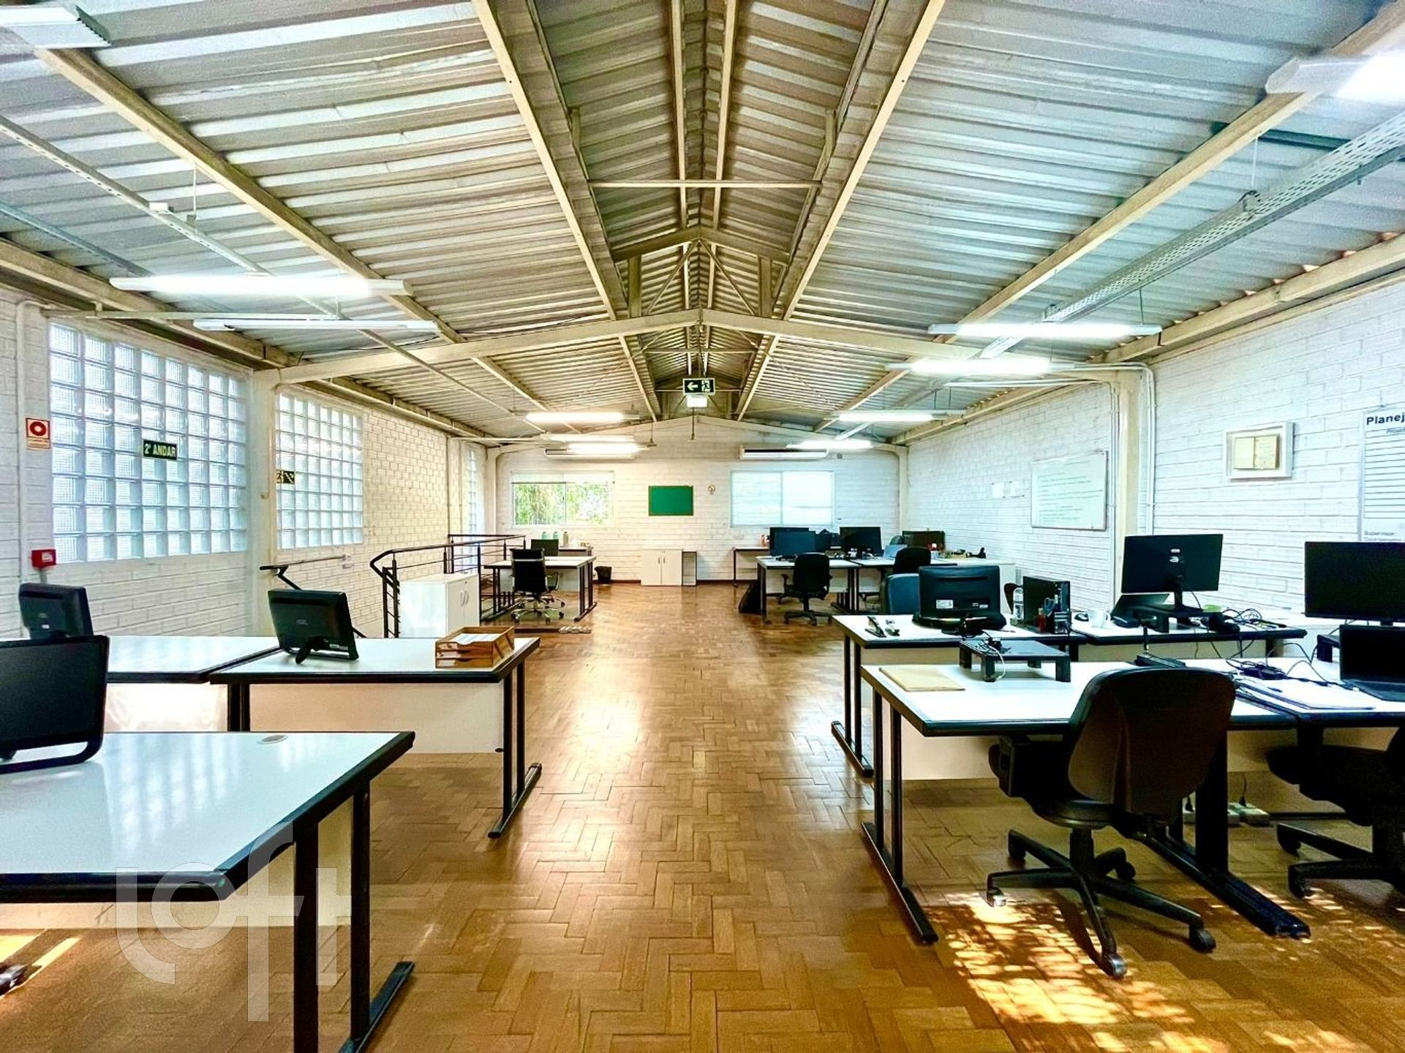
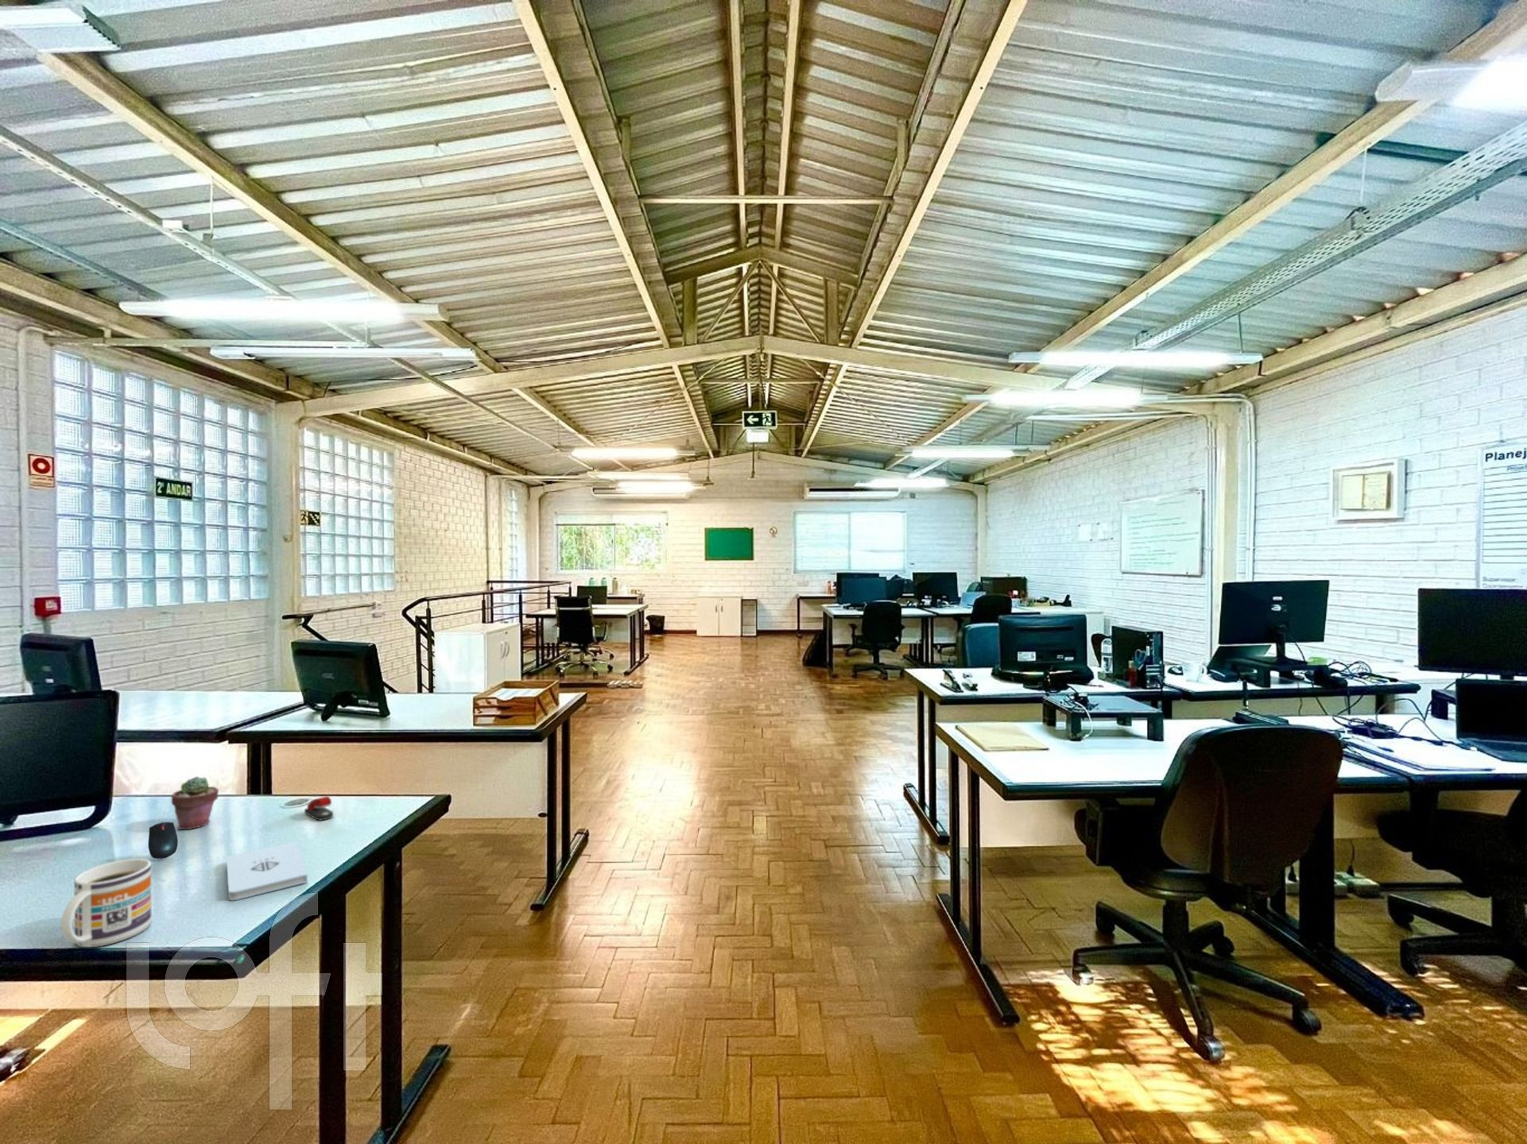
+ mug [60,858,151,948]
+ notepad [226,840,309,901]
+ potted succulent [171,775,219,830]
+ stapler [304,796,334,822]
+ mouse [148,822,179,859]
